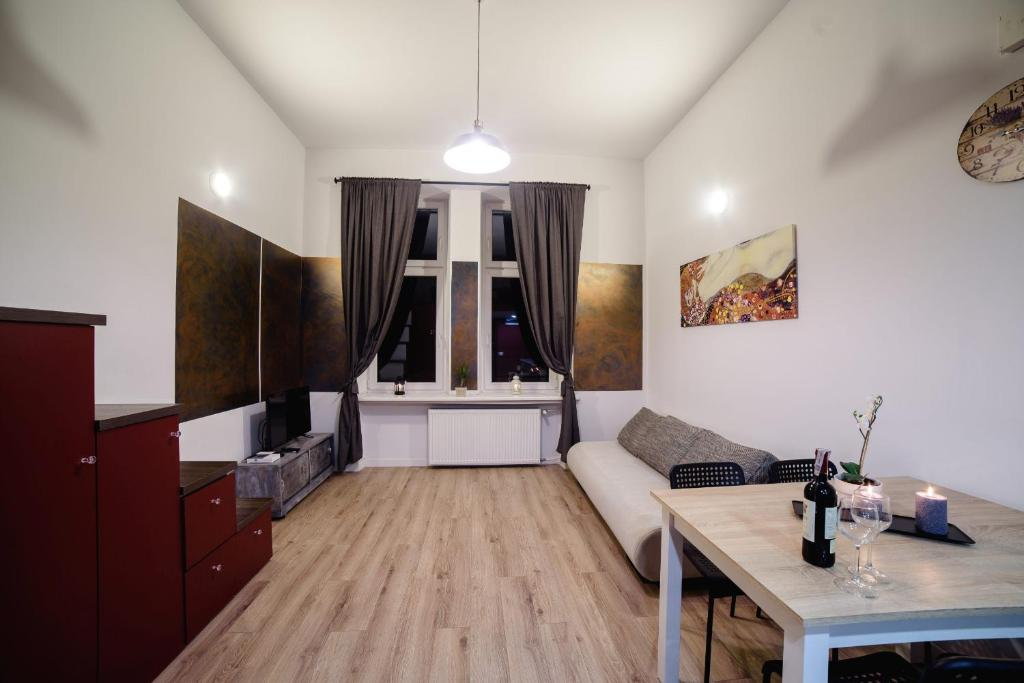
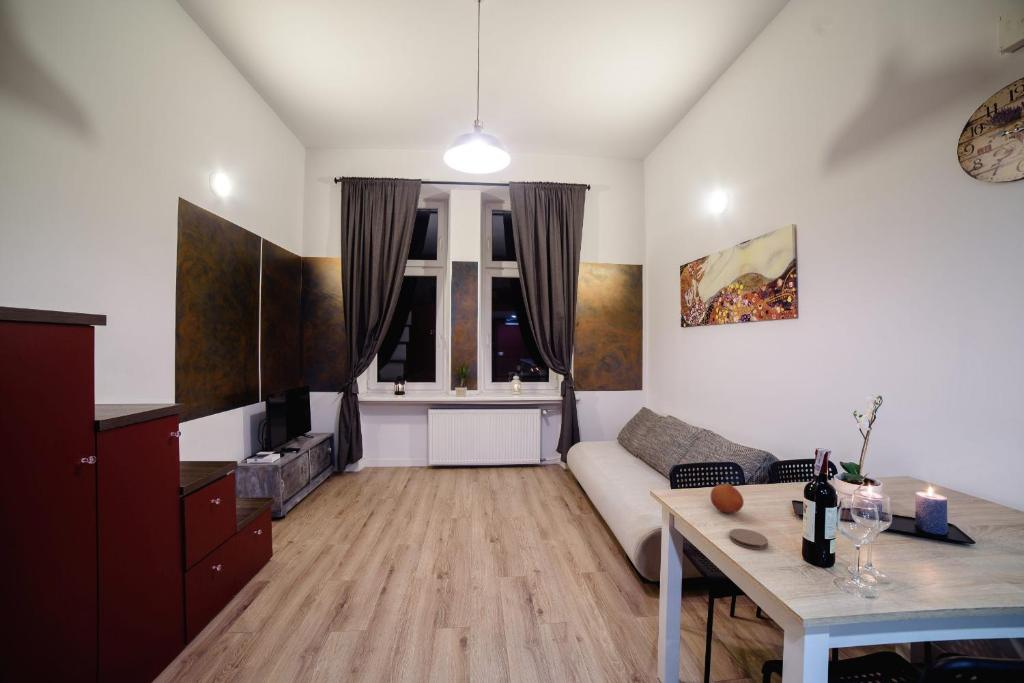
+ coaster [729,528,769,551]
+ fruit [710,482,745,514]
